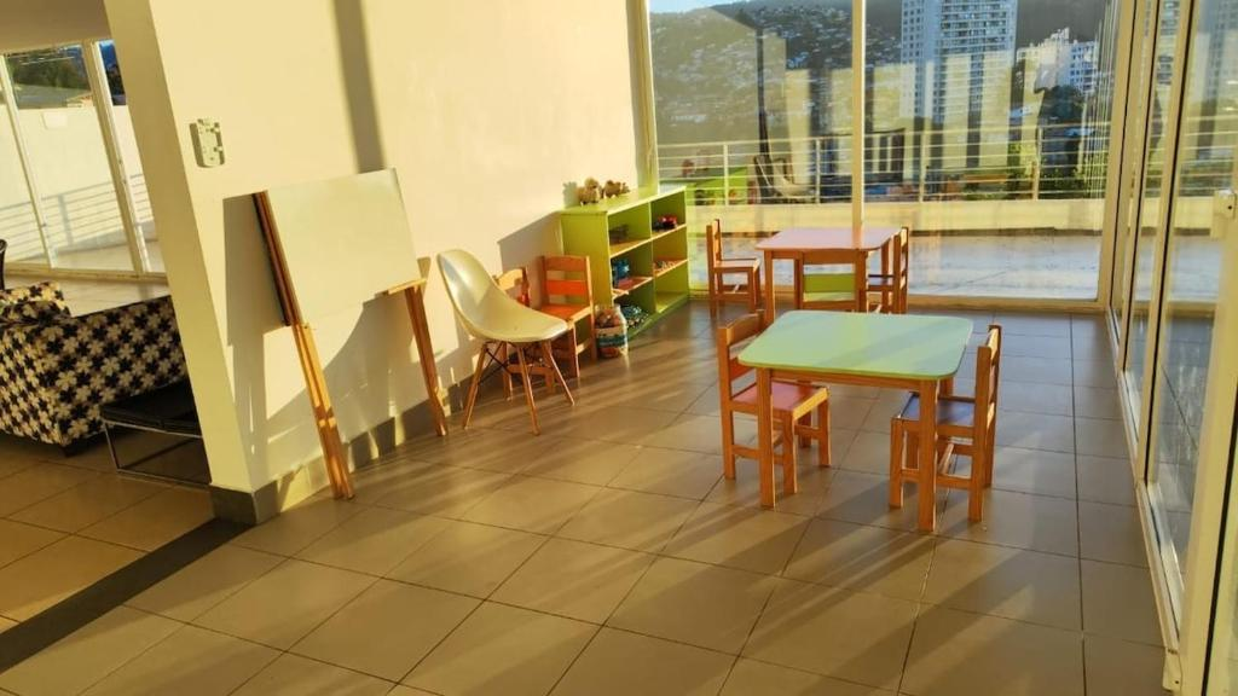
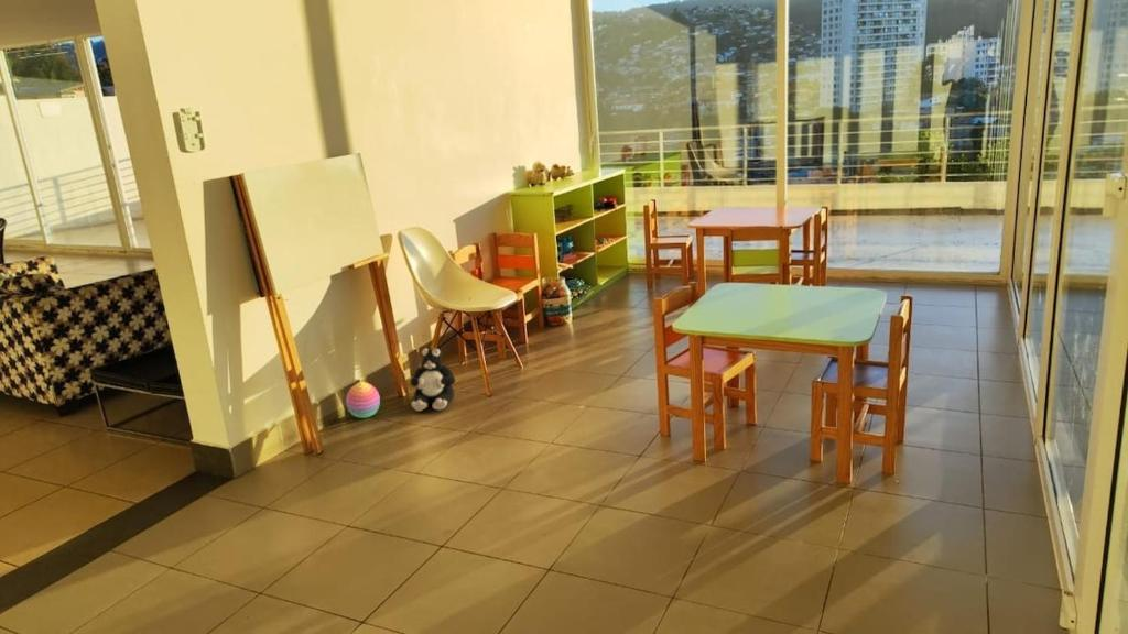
+ stacking toy [345,381,381,419]
+ plush toy [410,347,456,412]
